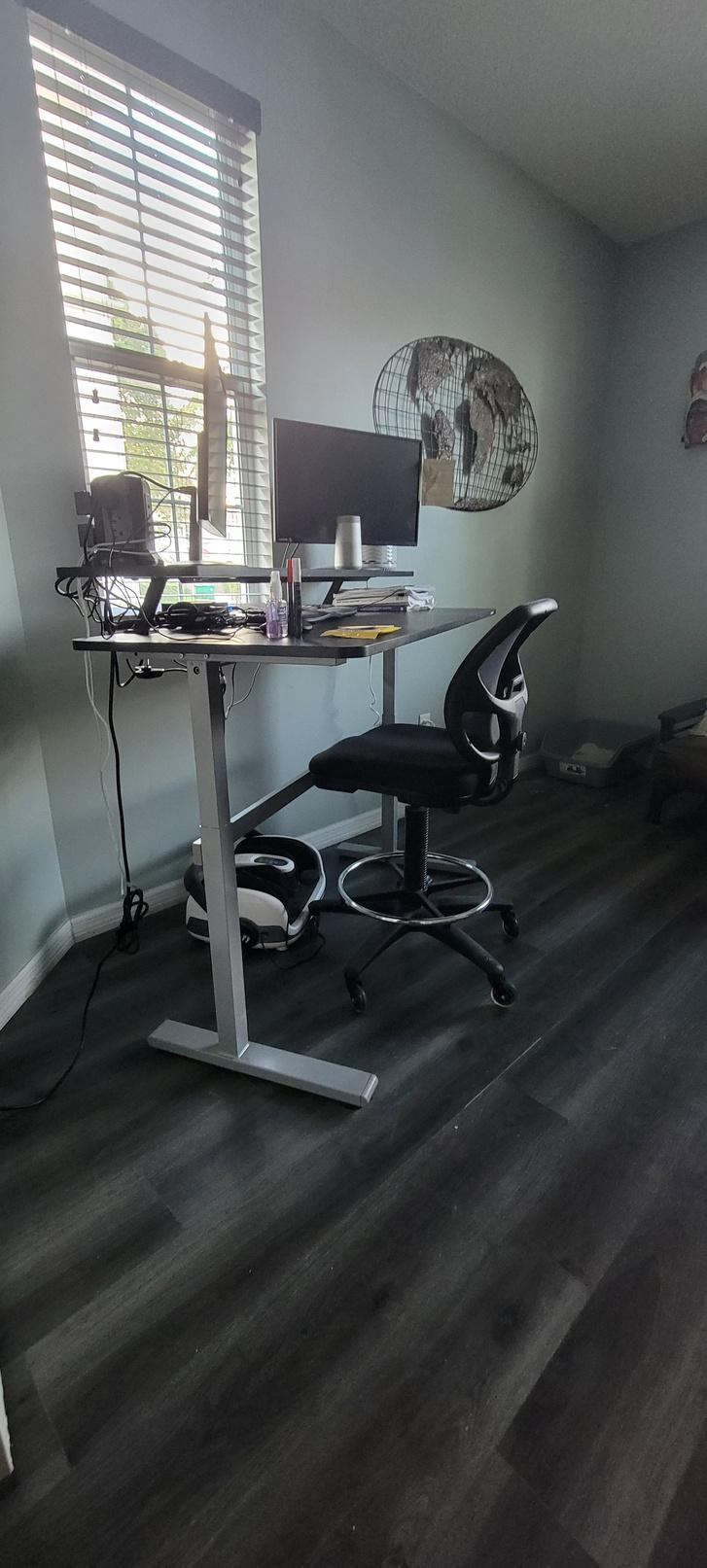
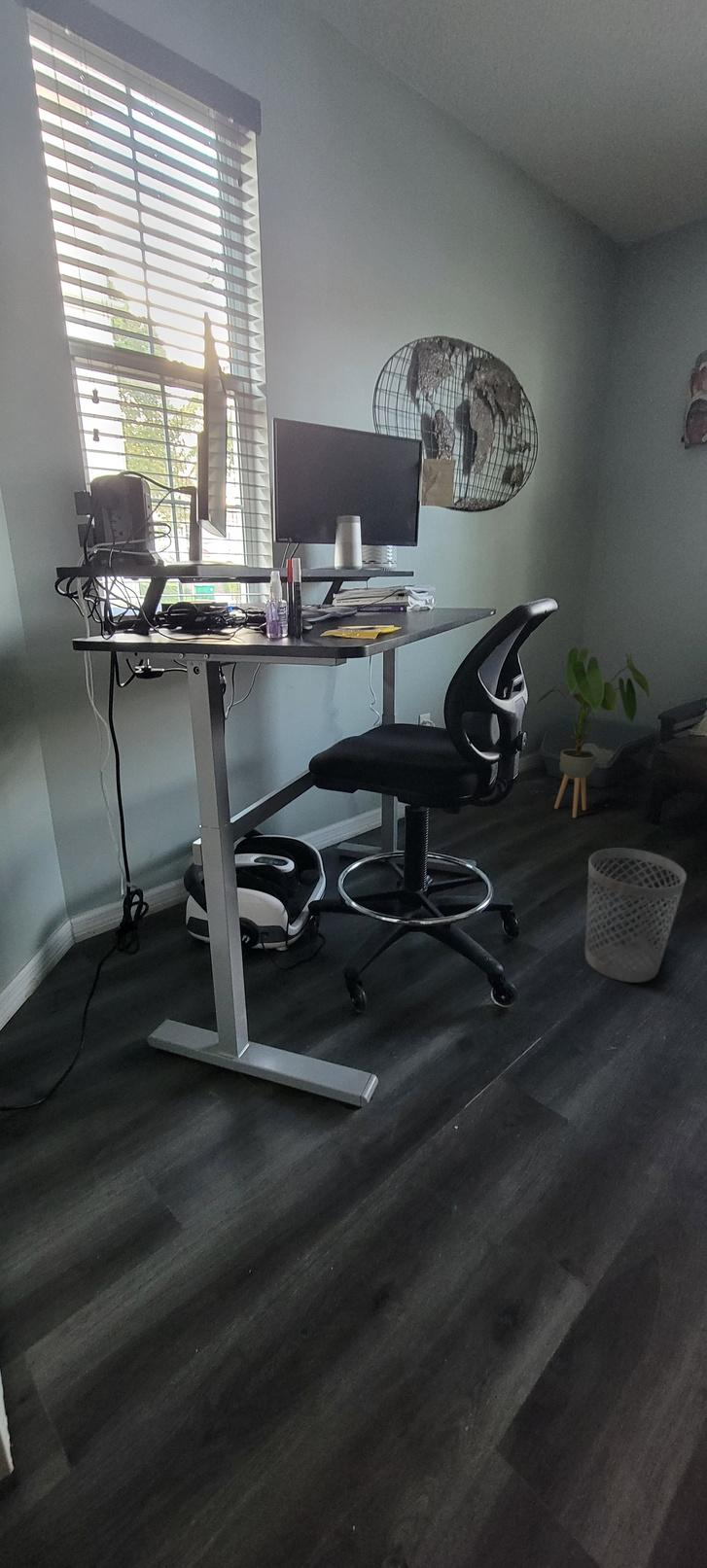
+ wastebasket [584,848,688,984]
+ house plant [536,647,651,819]
